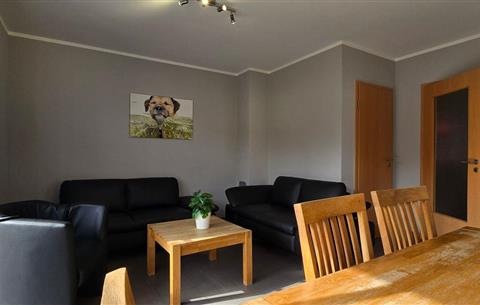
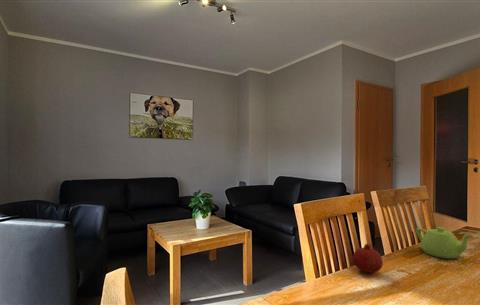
+ teapot [415,226,472,260]
+ fruit [351,242,384,274]
